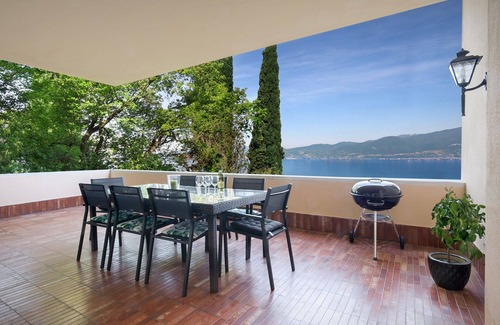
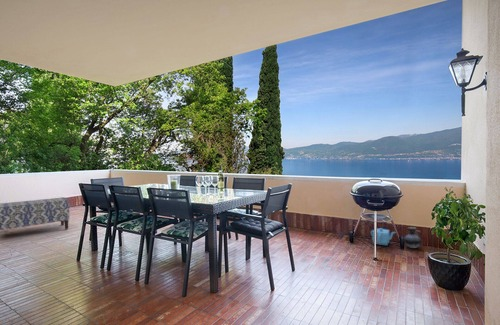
+ teapot [370,227,397,247]
+ bench [0,196,71,231]
+ ceramic jug [403,226,423,249]
